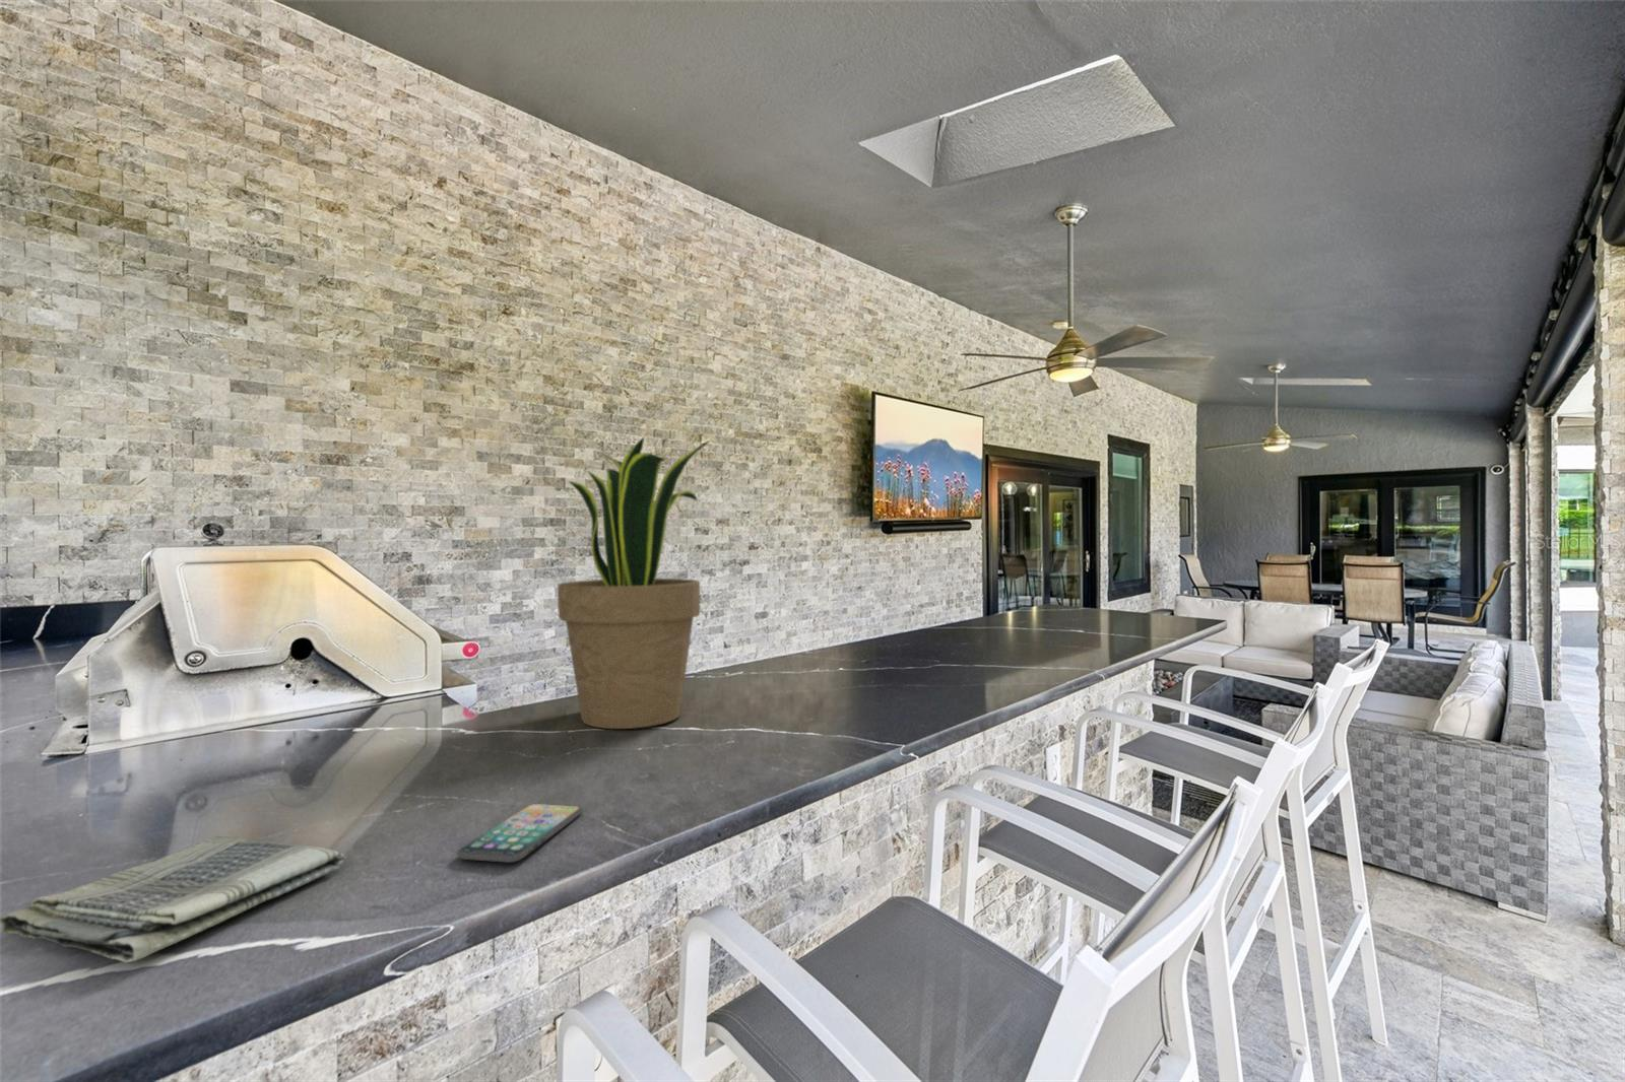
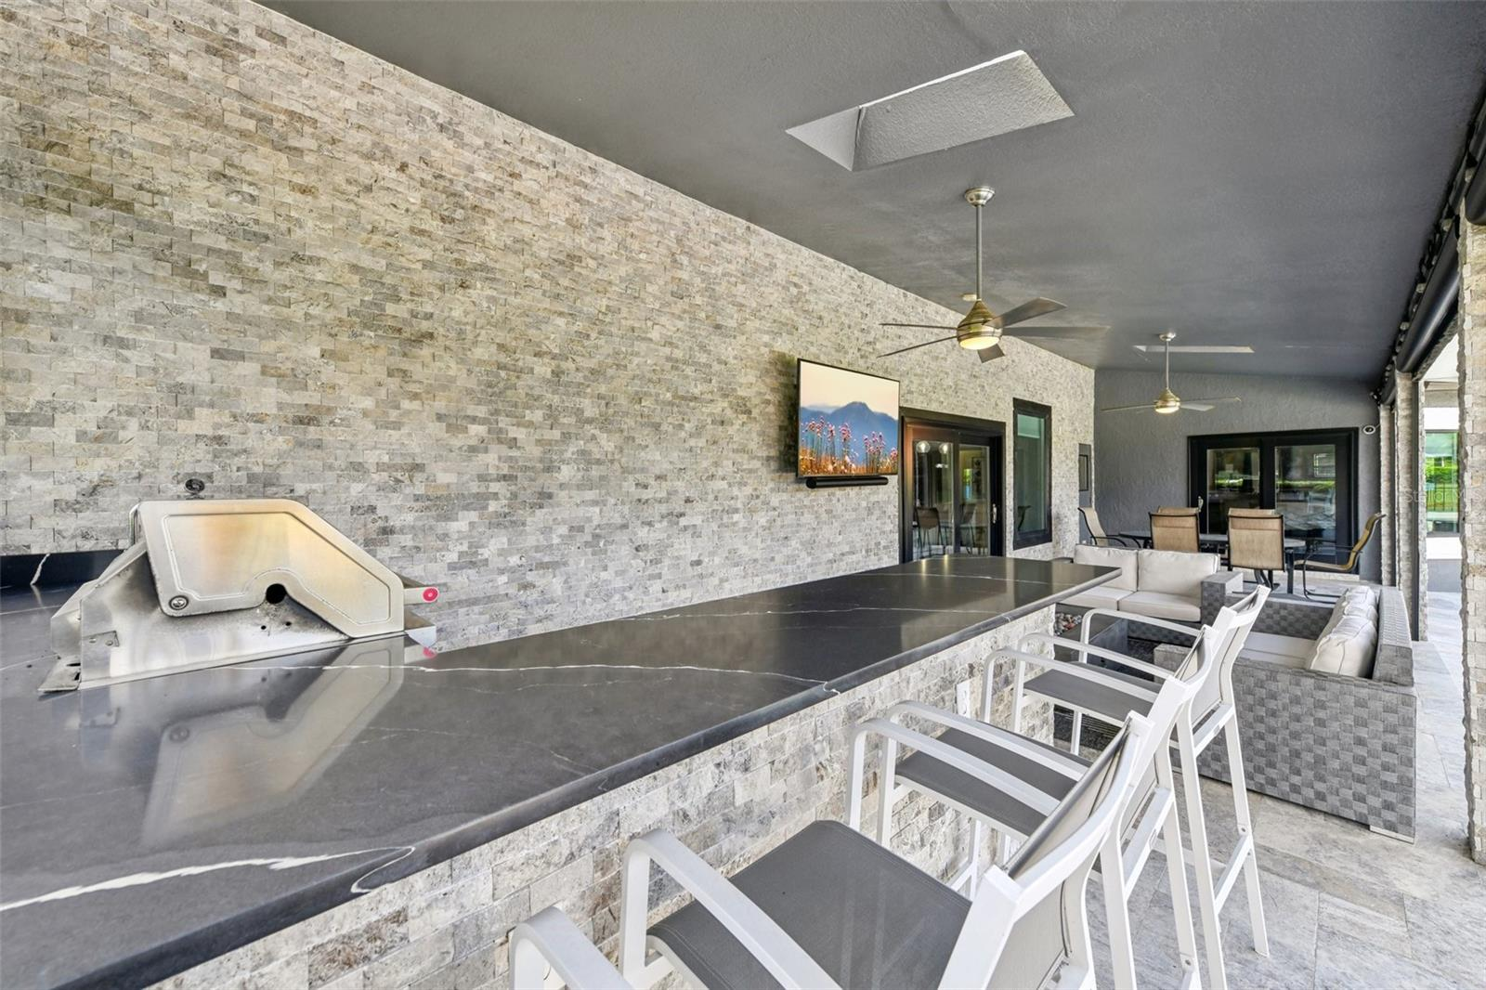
- dish towel [0,836,347,964]
- potted plant [557,436,710,729]
- smartphone [457,803,584,863]
